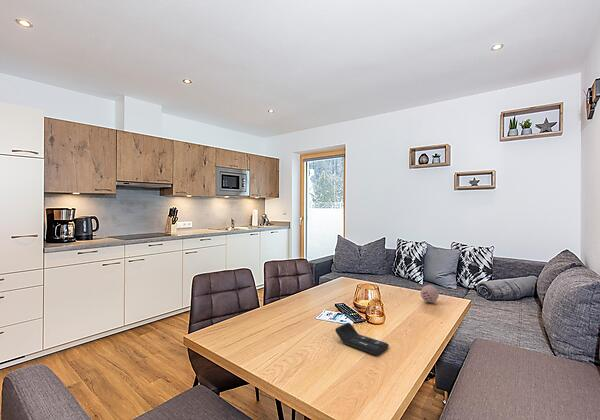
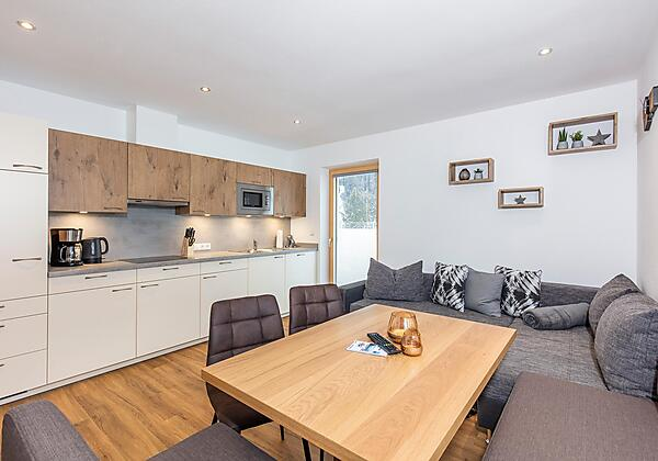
- decorative ball [420,284,440,303]
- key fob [334,322,390,355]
